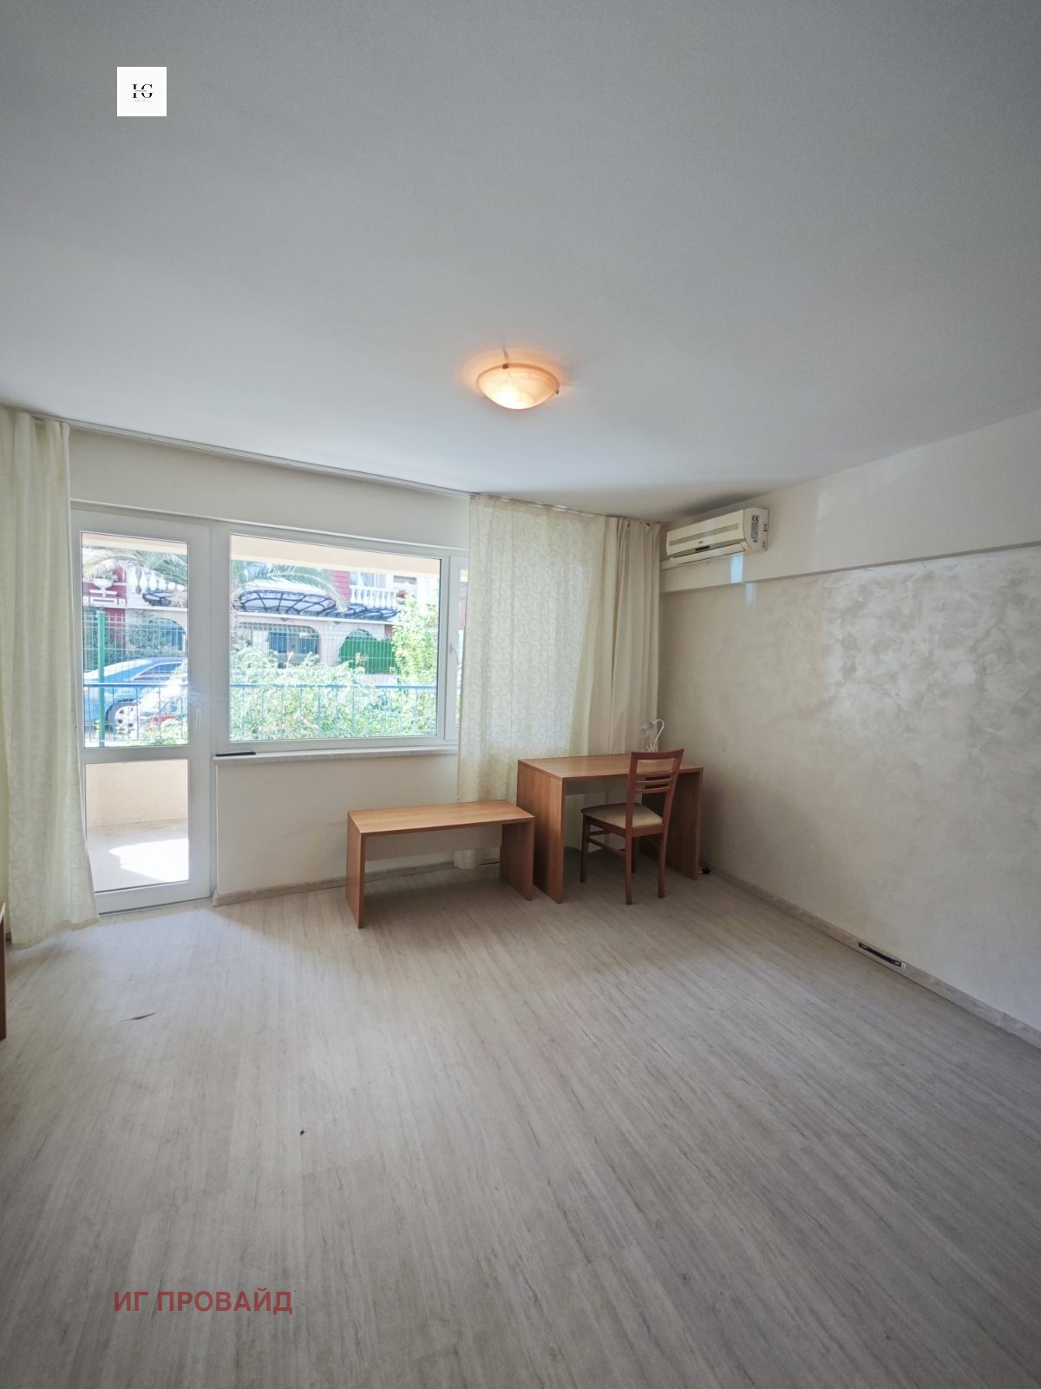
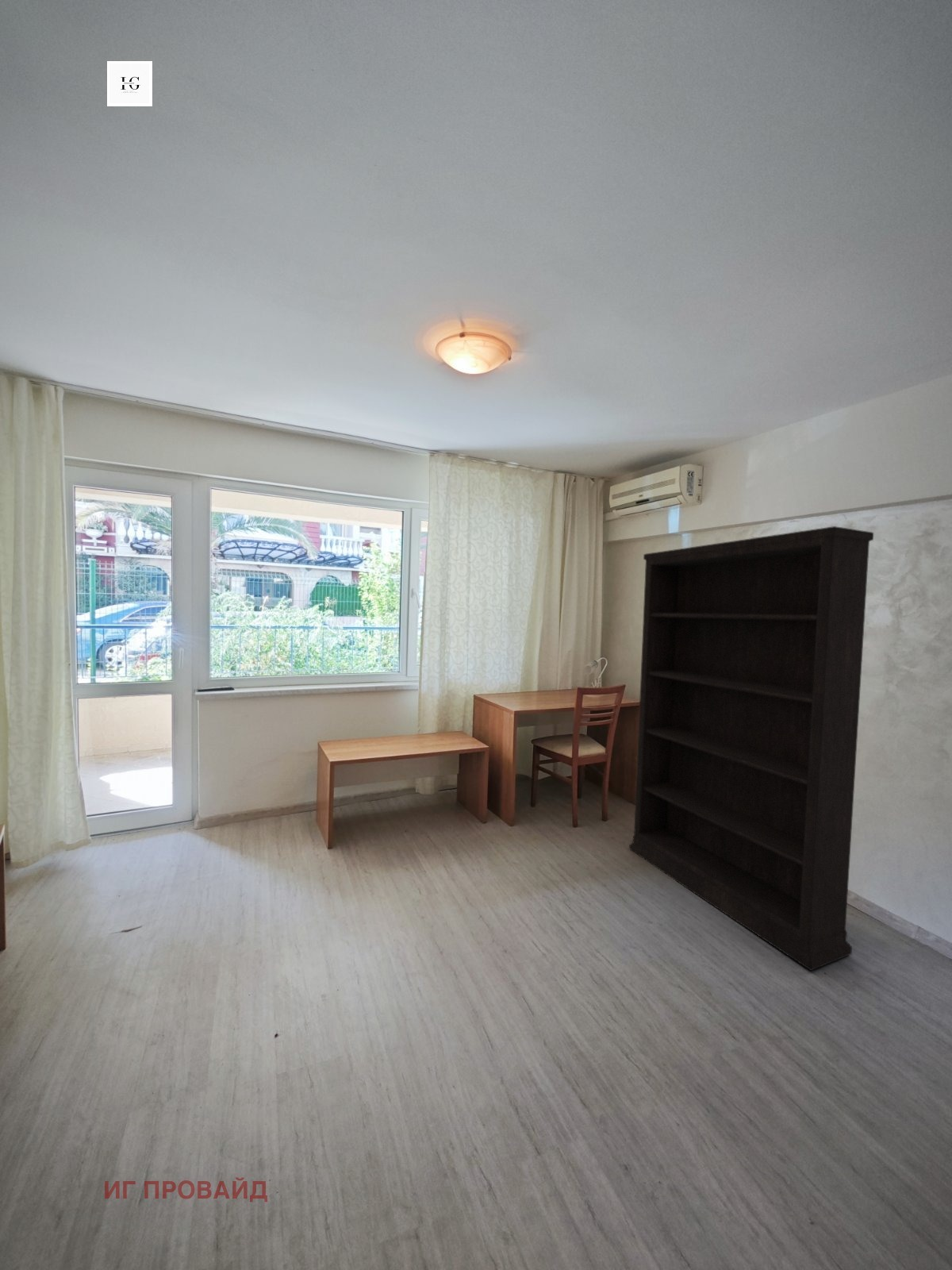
+ bookshelf [628,525,874,972]
